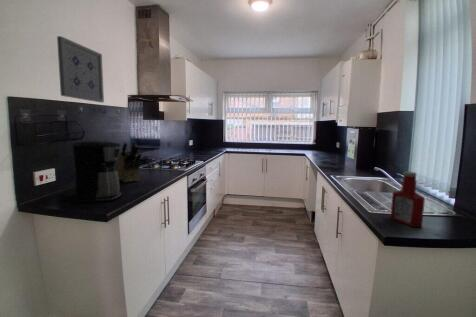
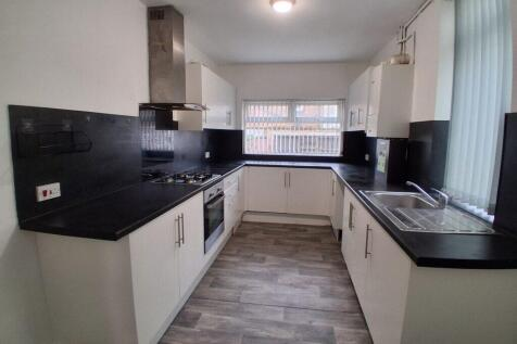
- wall art [56,35,105,103]
- coffee maker [58,140,123,203]
- soap bottle [390,171,426,228]
- knife block [116,140,142,183]
